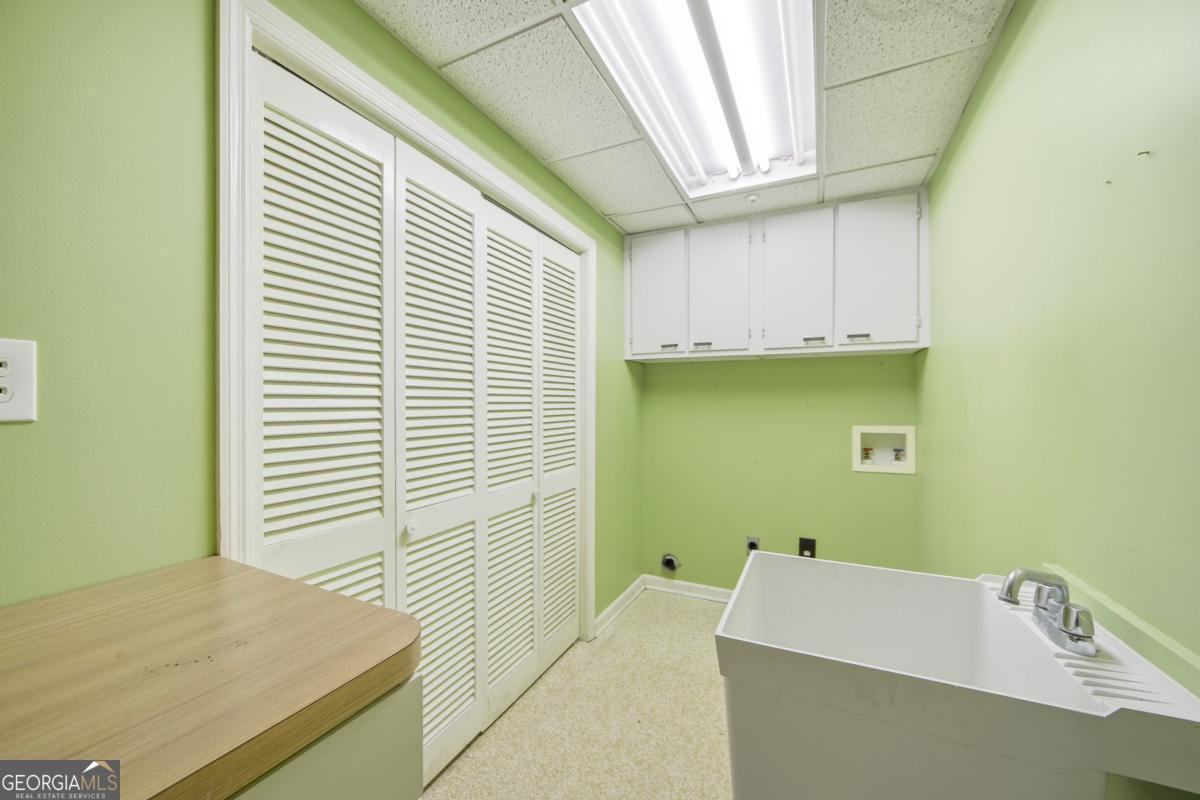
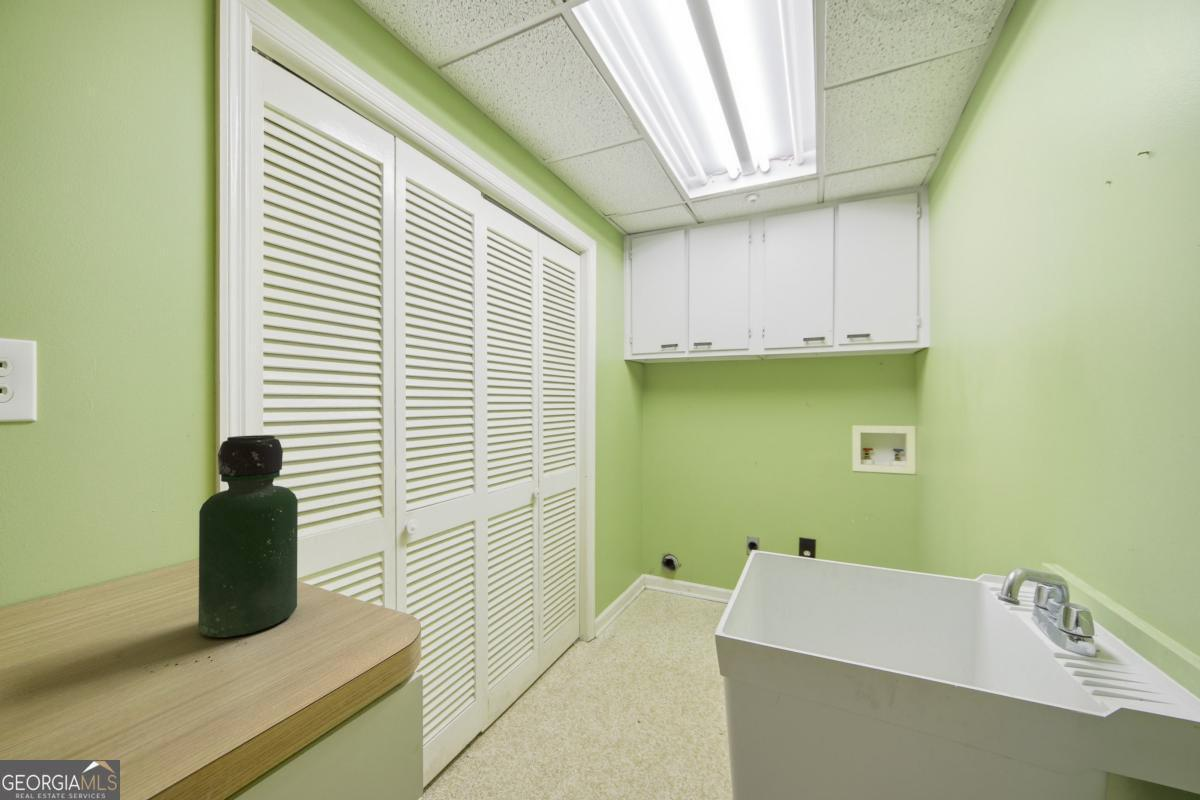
+ bottle [198,434,299,639]
